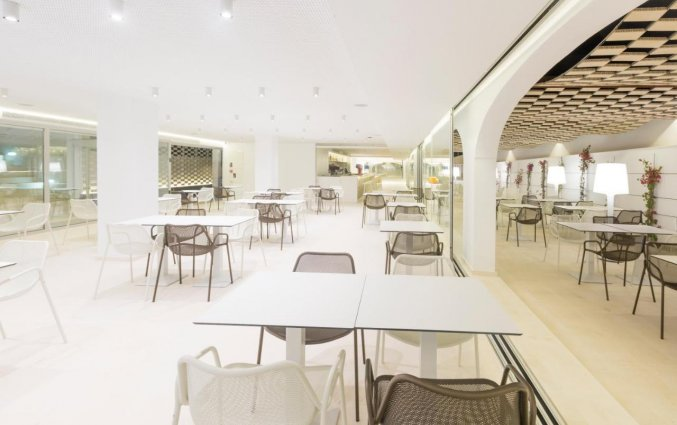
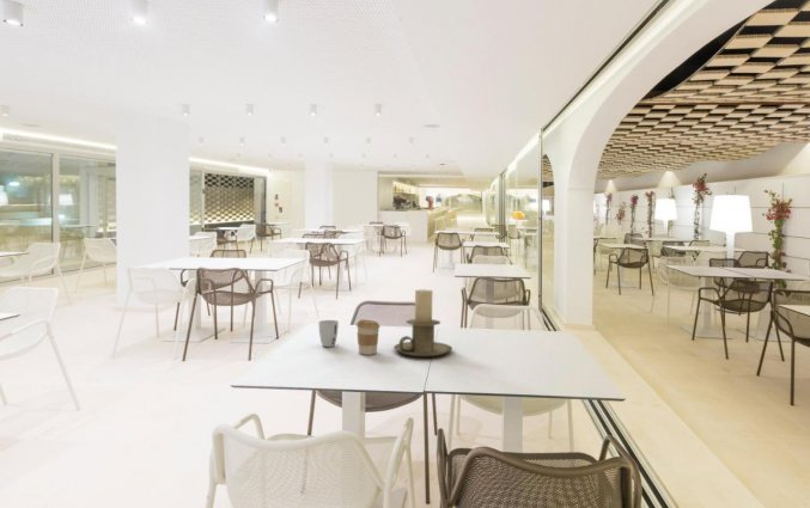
+ cup [317,319,340,348]
+ coffee cup [355,319,380,356]
+ candle holder [392,288,453,357]
